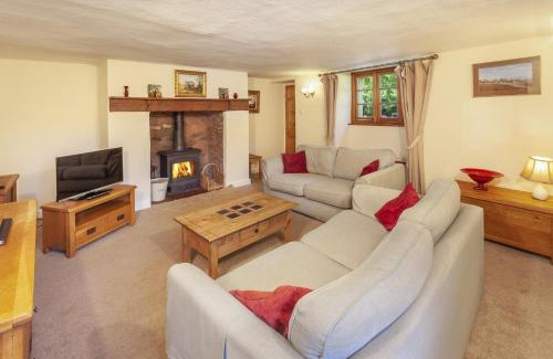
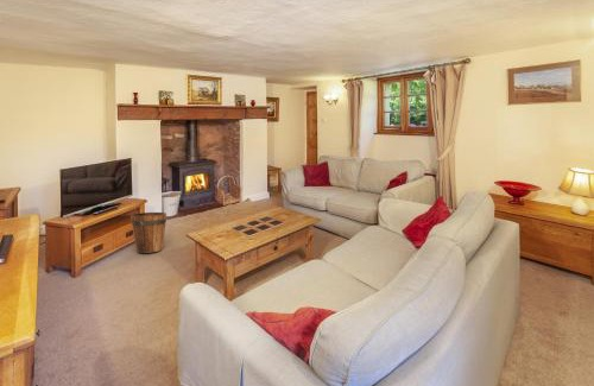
+ bucket [129,211,168,254]
